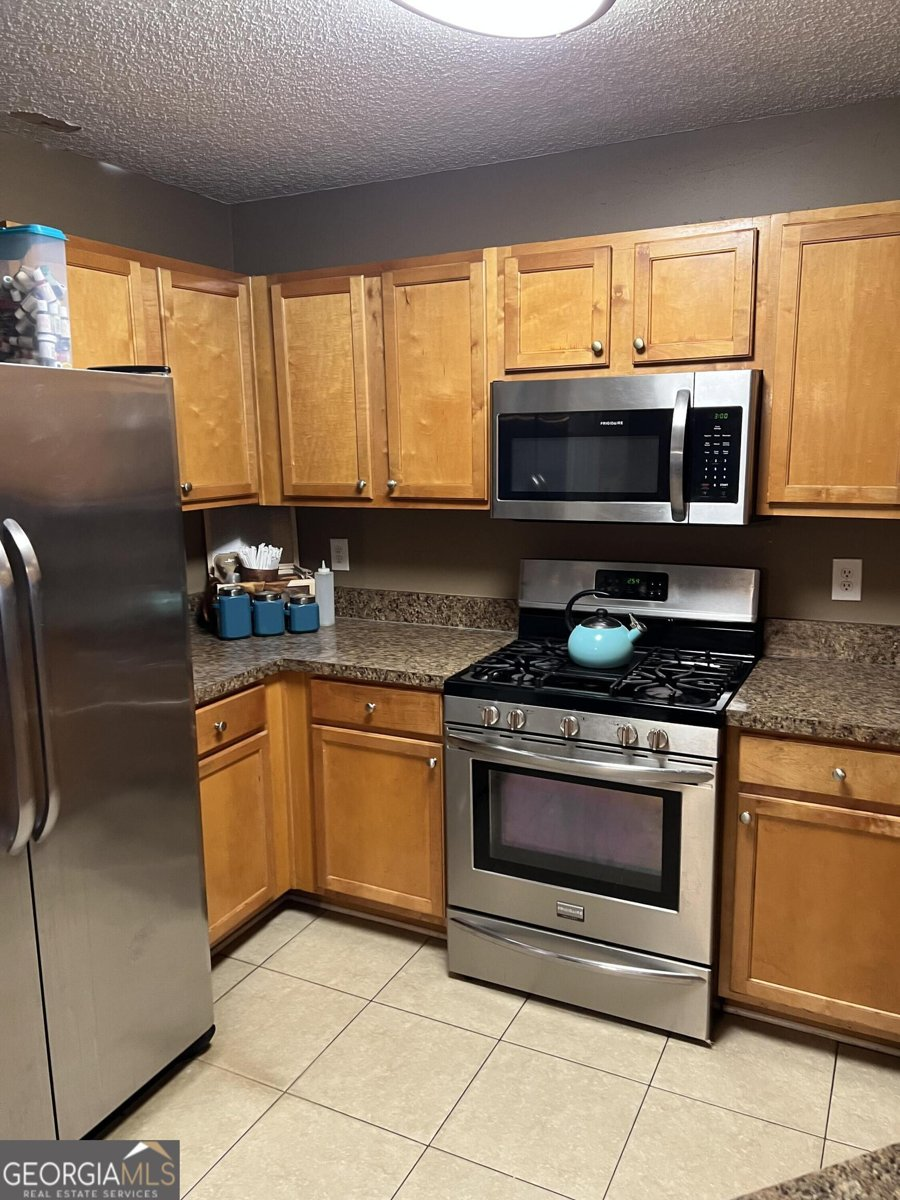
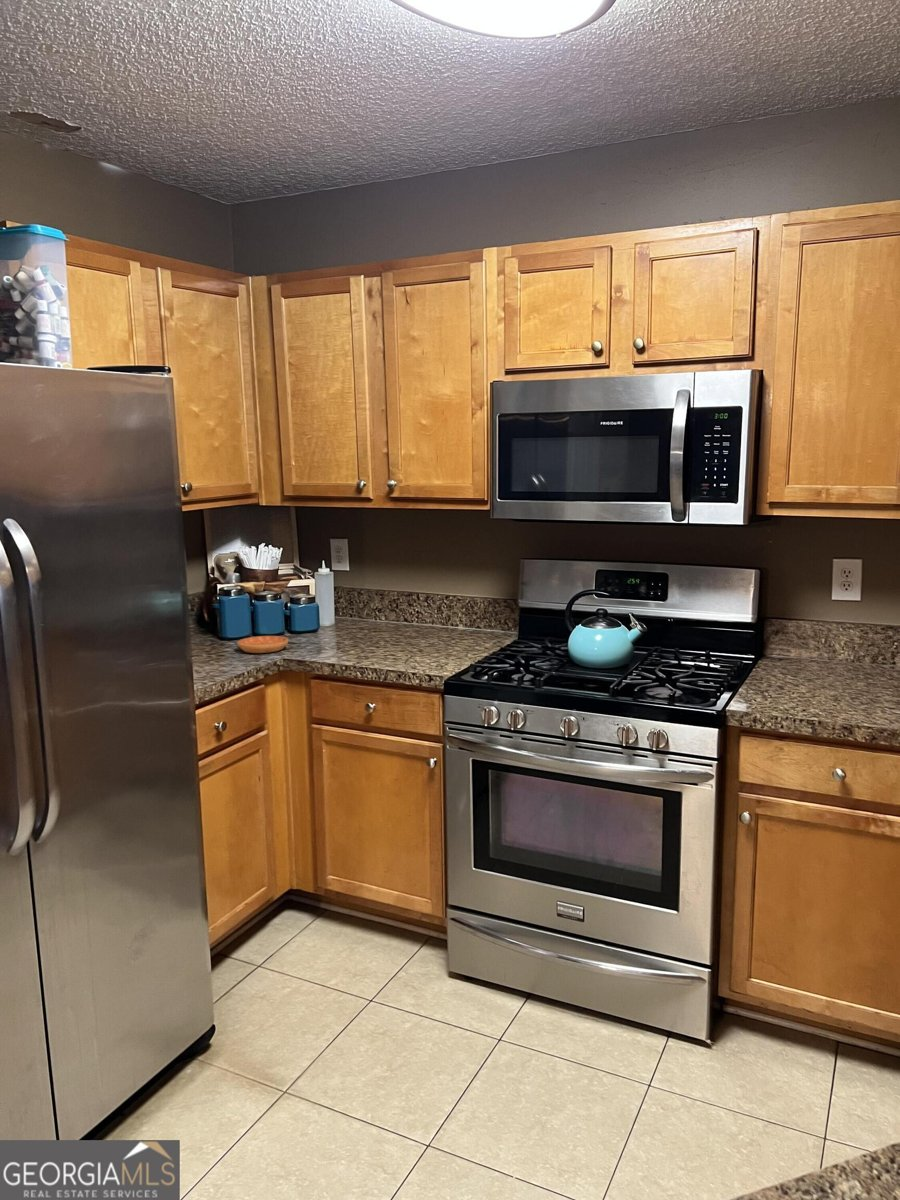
+ saucer [237,635,289,654]
